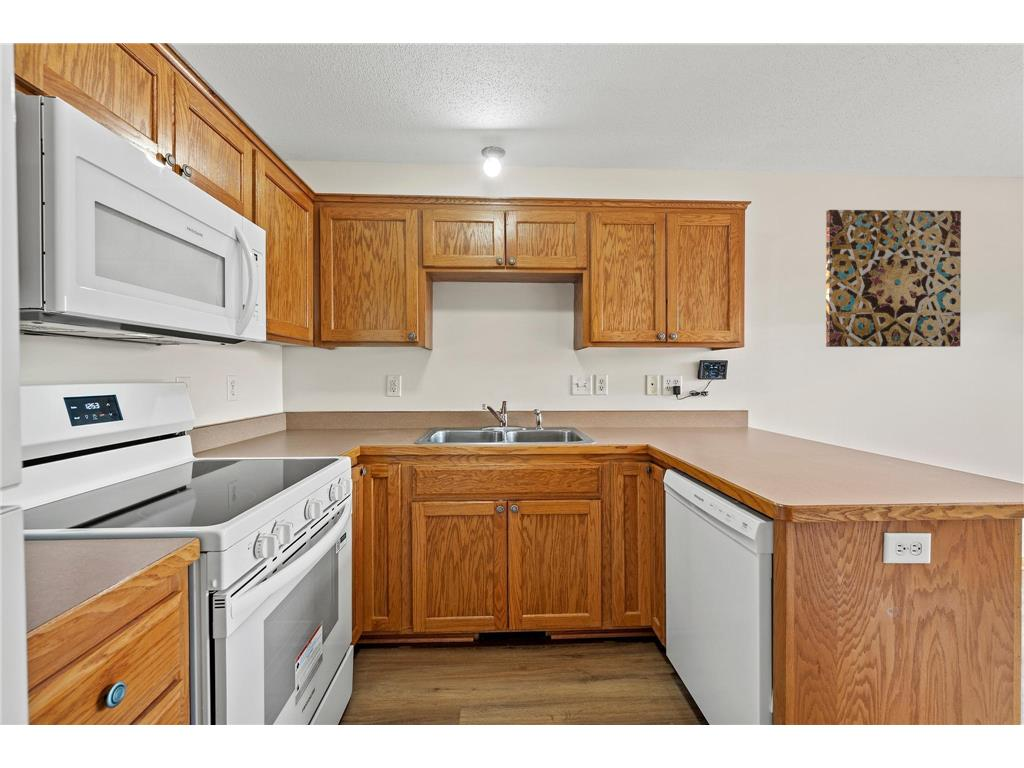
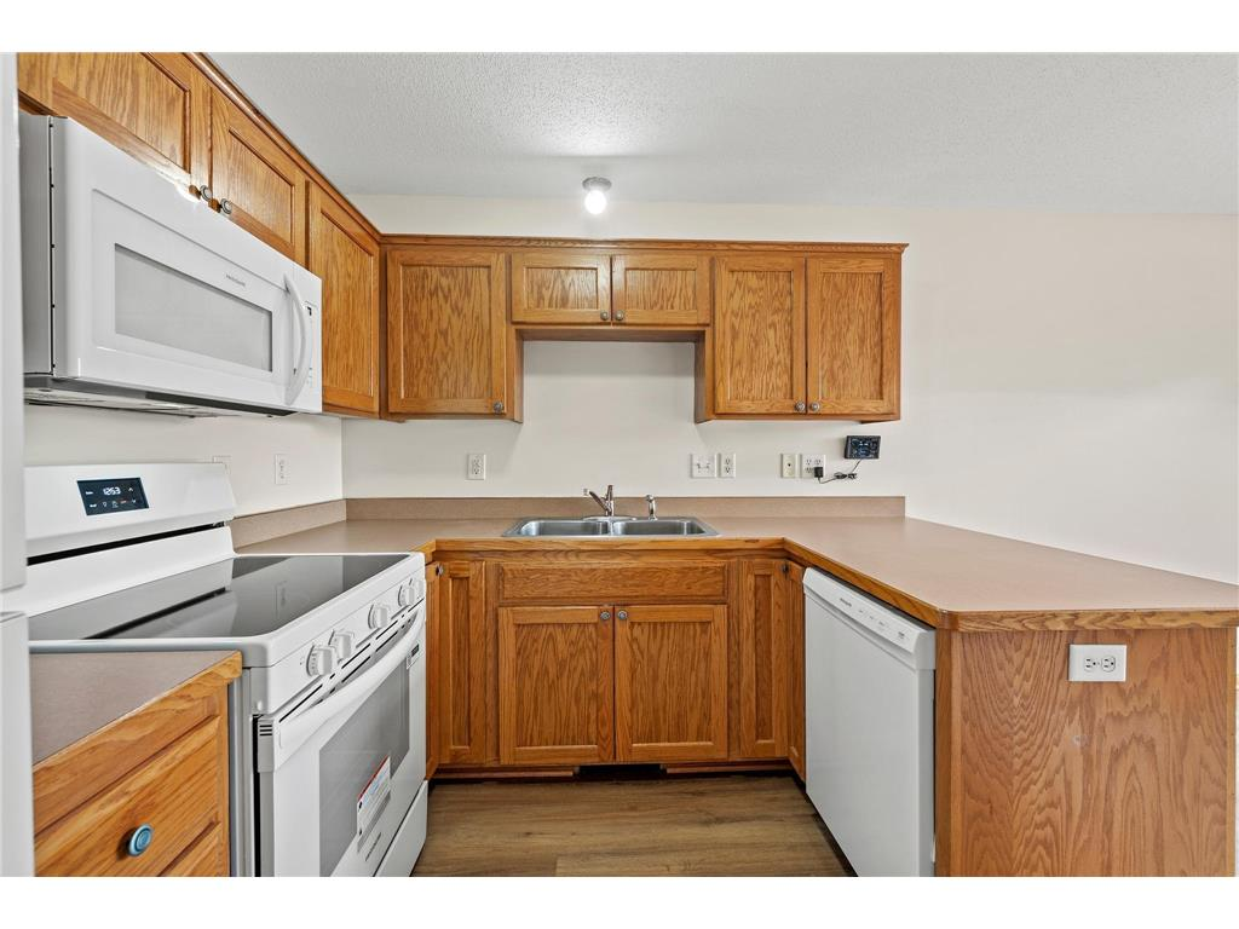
- wall art [825,209,962,348]
